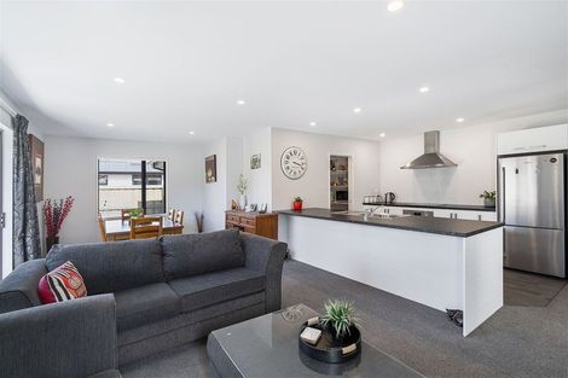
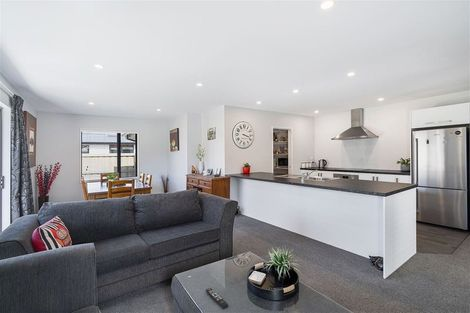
+ remote control [205,287,229,310]
